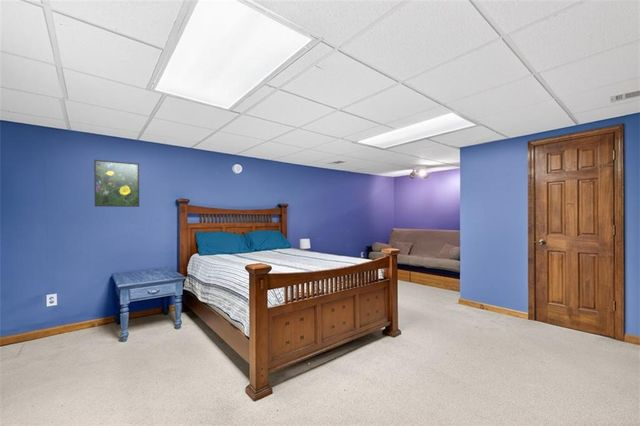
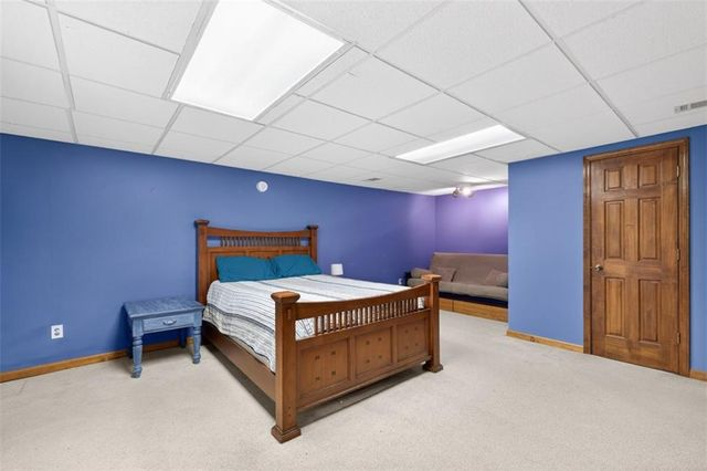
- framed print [93,159,140,208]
